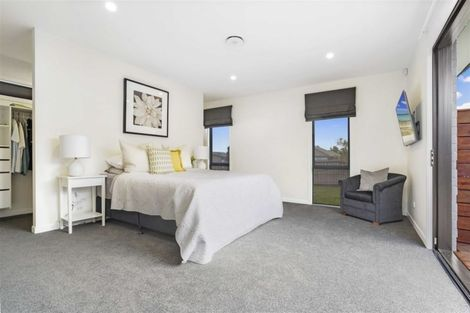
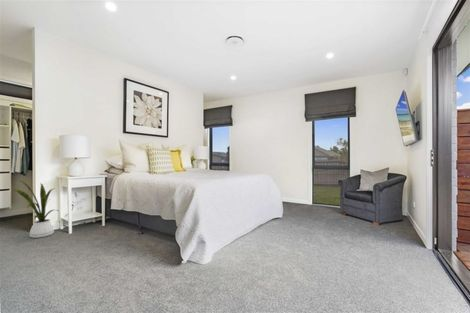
+ house plant [13,179,60,239]
